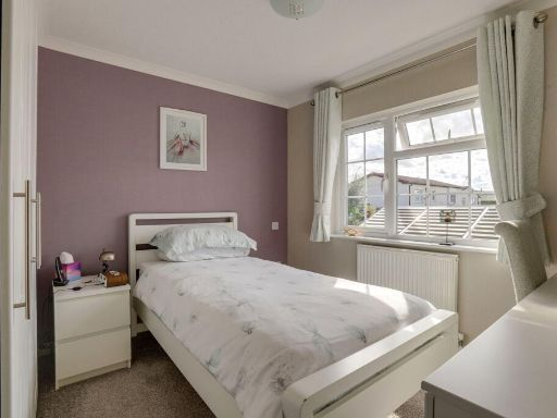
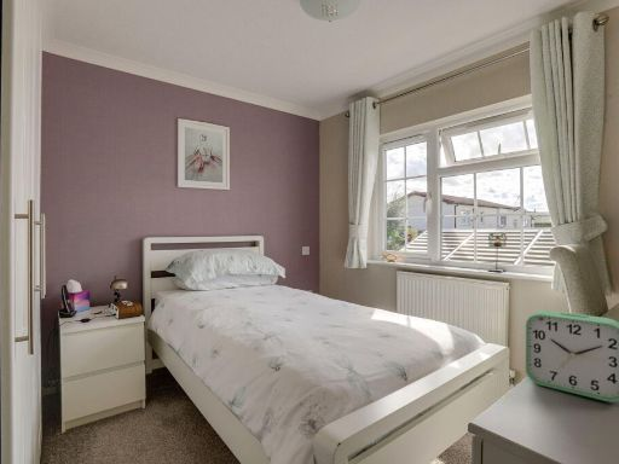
+ alarm clock [525,309,619,404]
